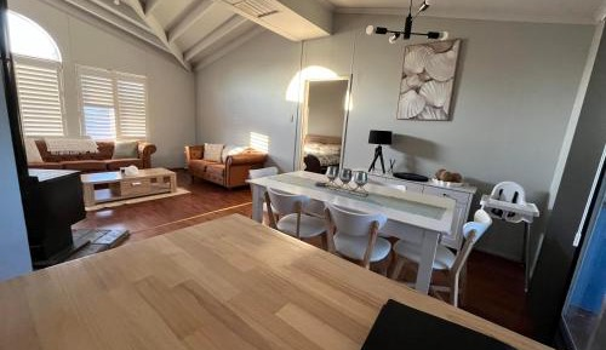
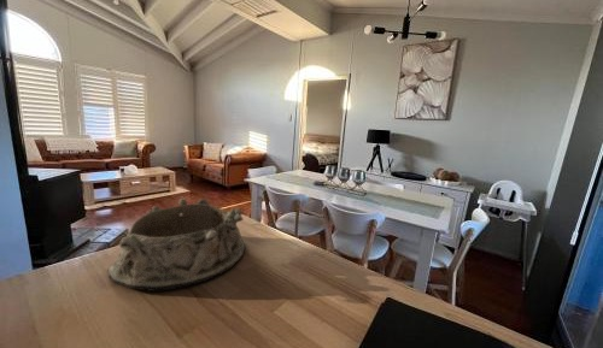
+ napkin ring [107,197,246,293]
